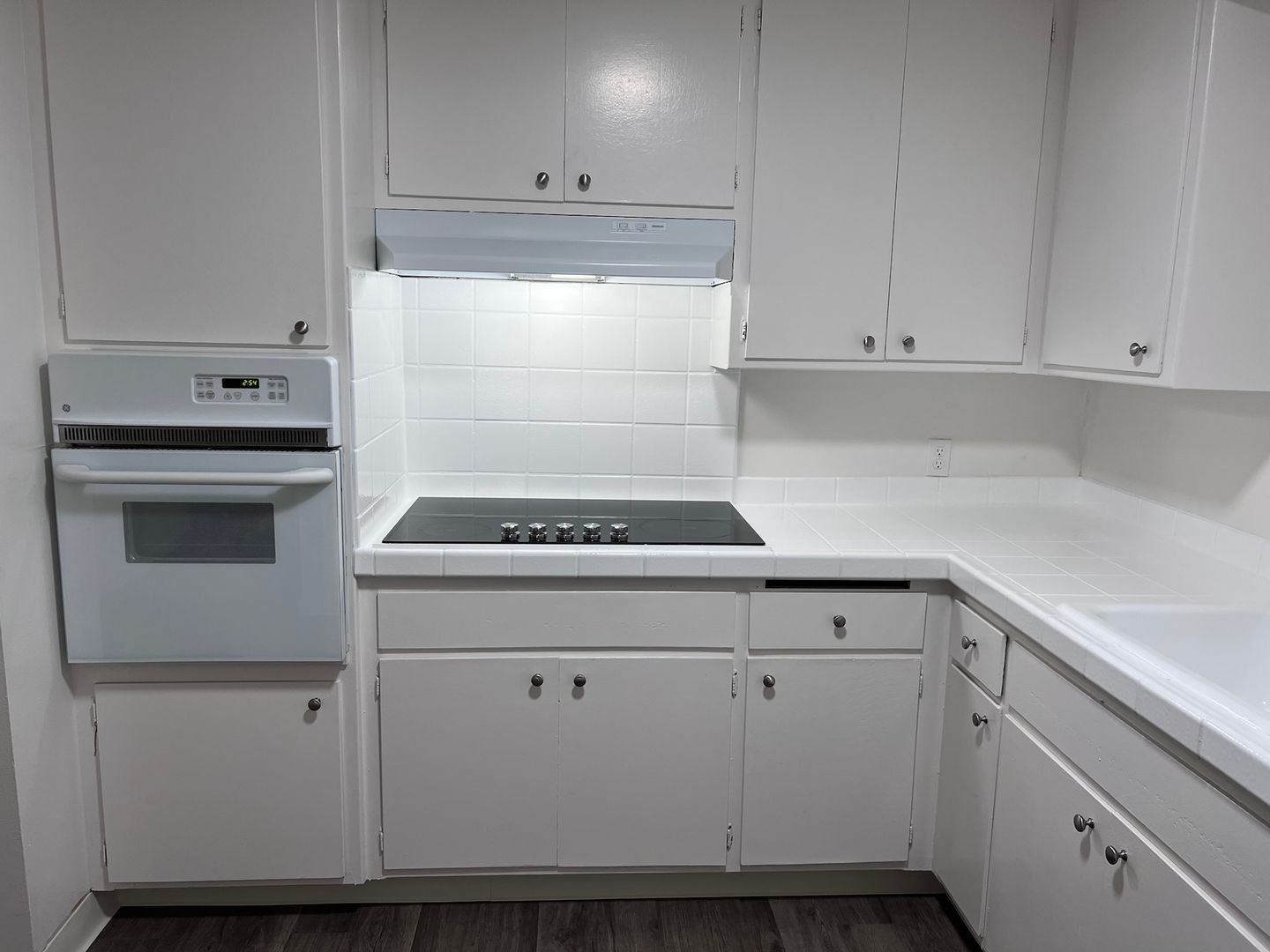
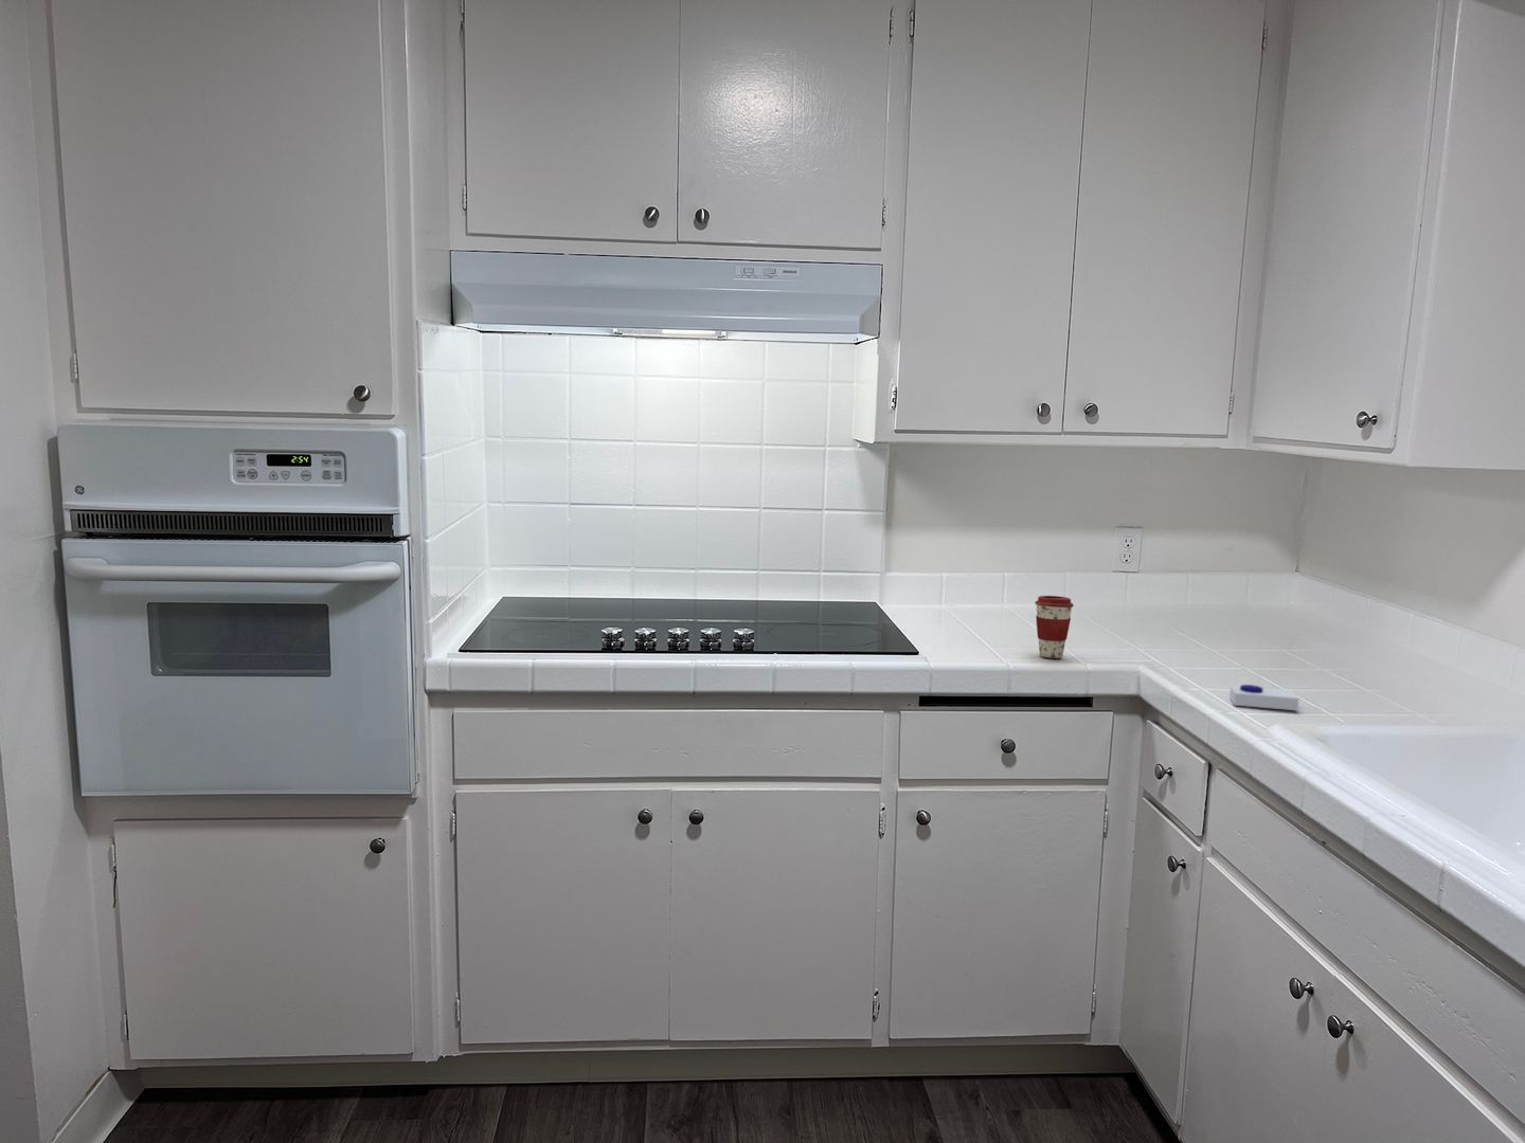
+ soap bar [1228,683,1300,711]
+ coffee cup [1034,594,1075,659]
